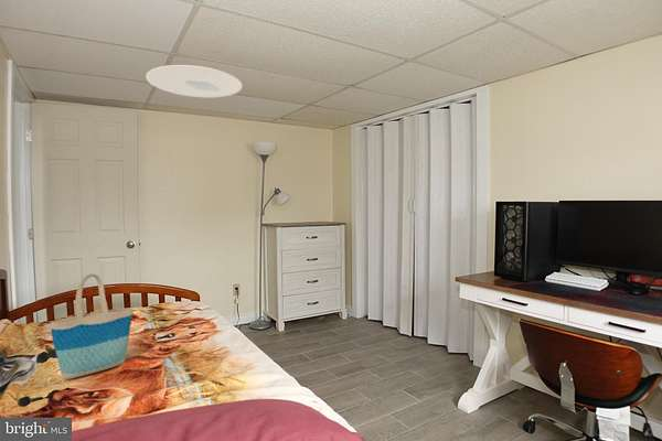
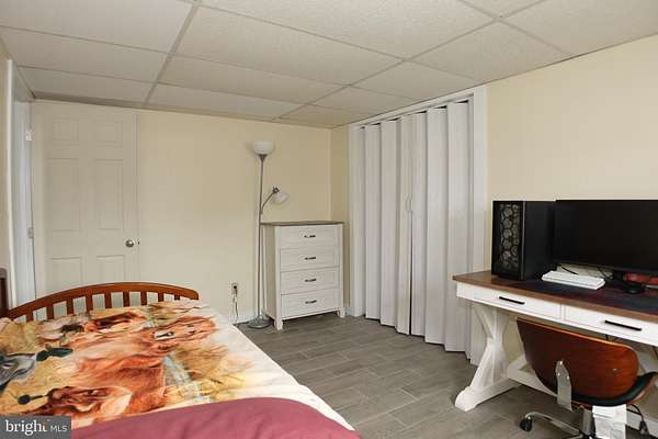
- ceiling light [145,64,244,98]
- tote bag [50,272,135,380]
